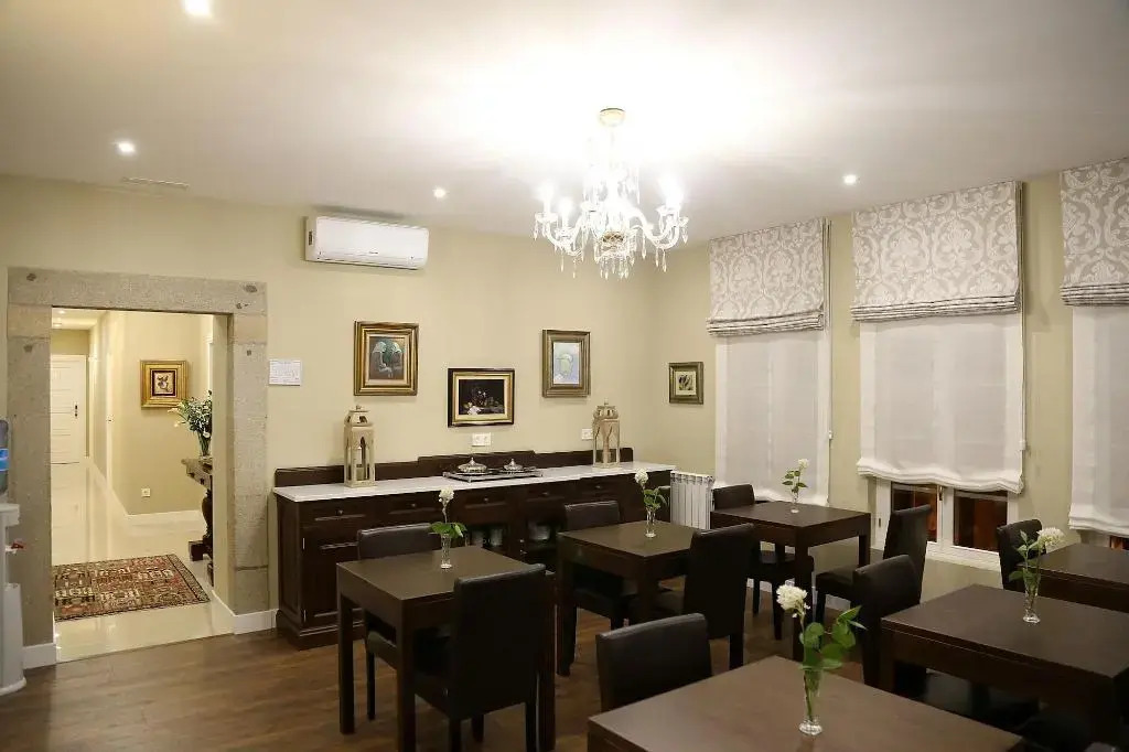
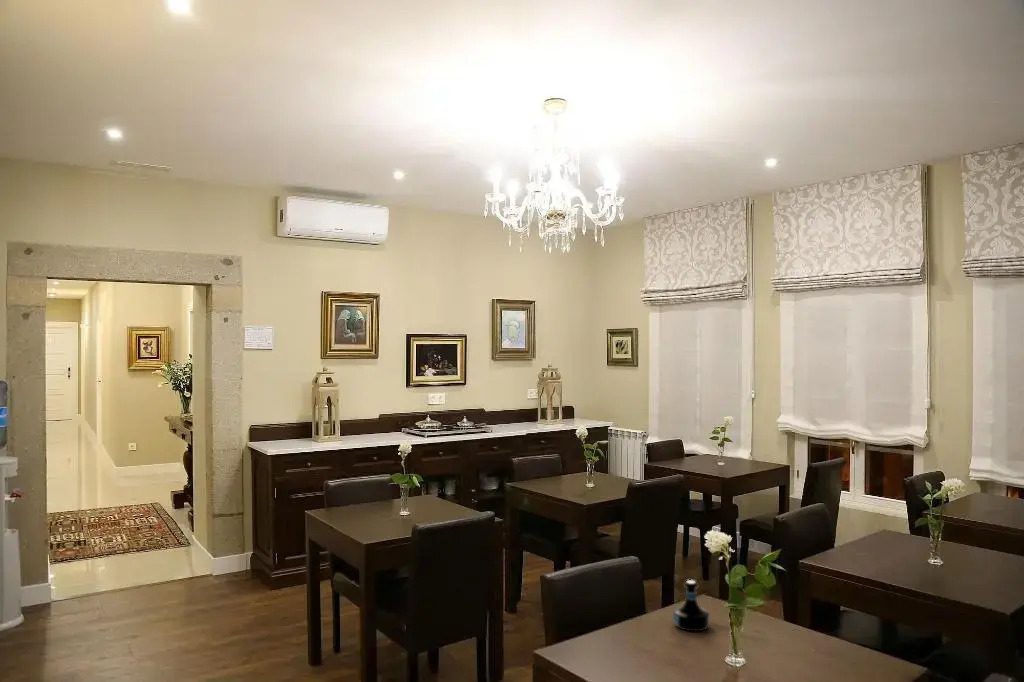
+ tequila bottle [672,579,711,632]
